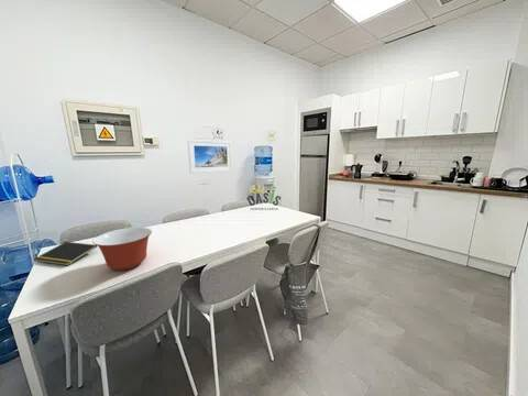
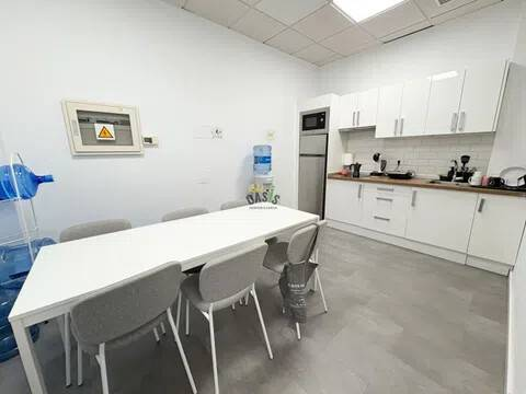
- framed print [187,139,233,174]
- mixing bowl [91,227,153,272]
- notepad [33,241,98,266]
